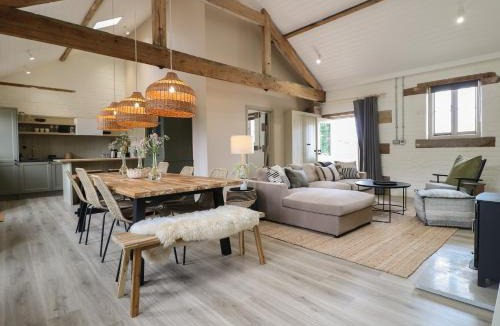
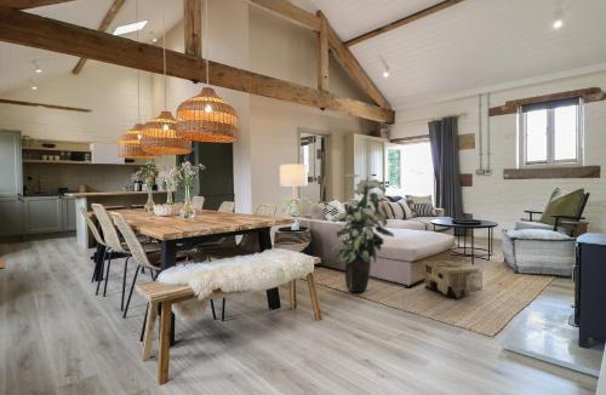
+ indoor plant [331,173,395,293]
+ pouf [422,259,484,300]
